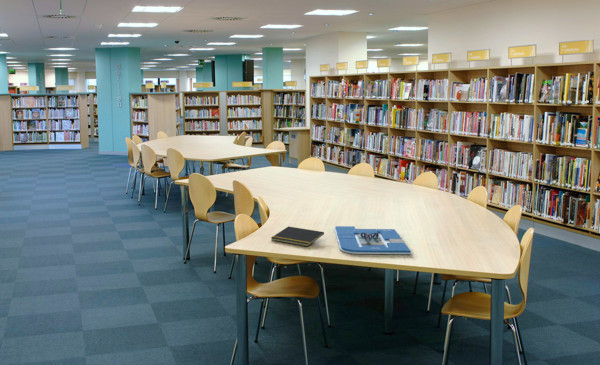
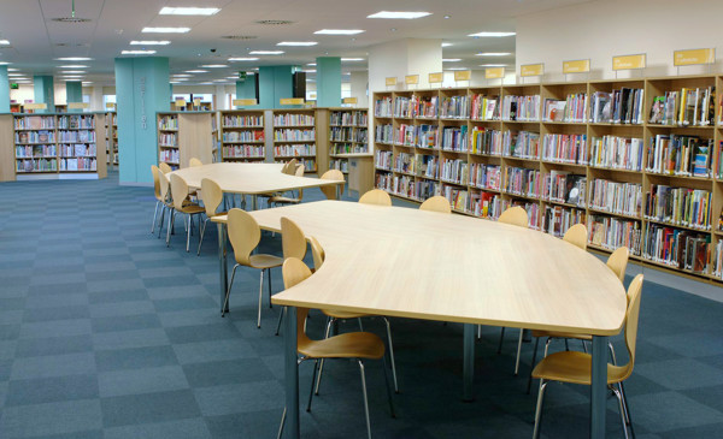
- board game [333,225,413,255]
- notepad [270,226,325,247]
